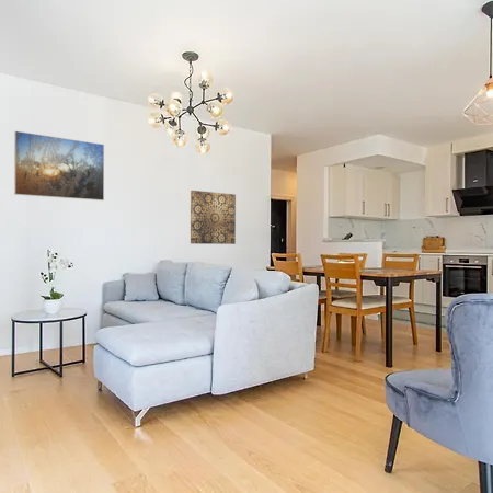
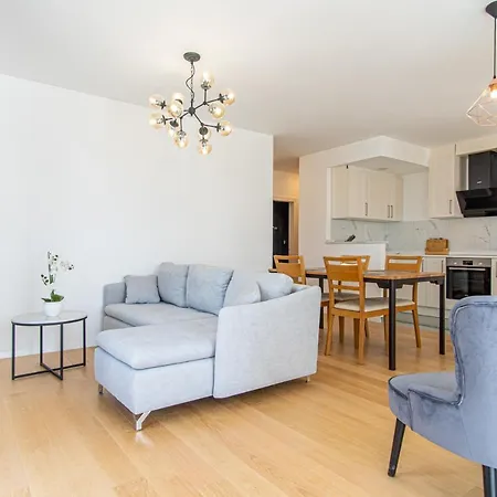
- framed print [13,130,105,202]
- wall art [190,190,237,245]
